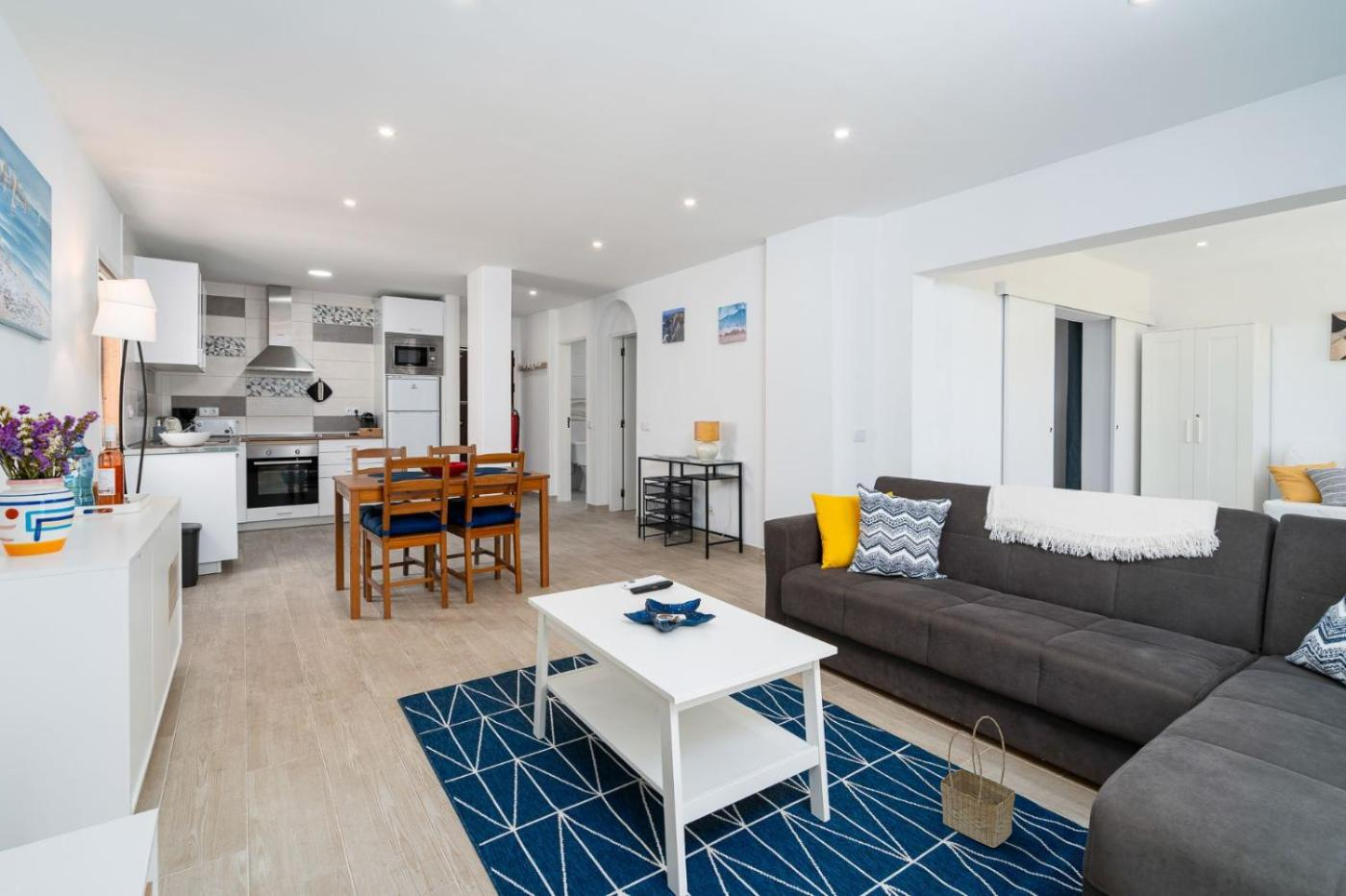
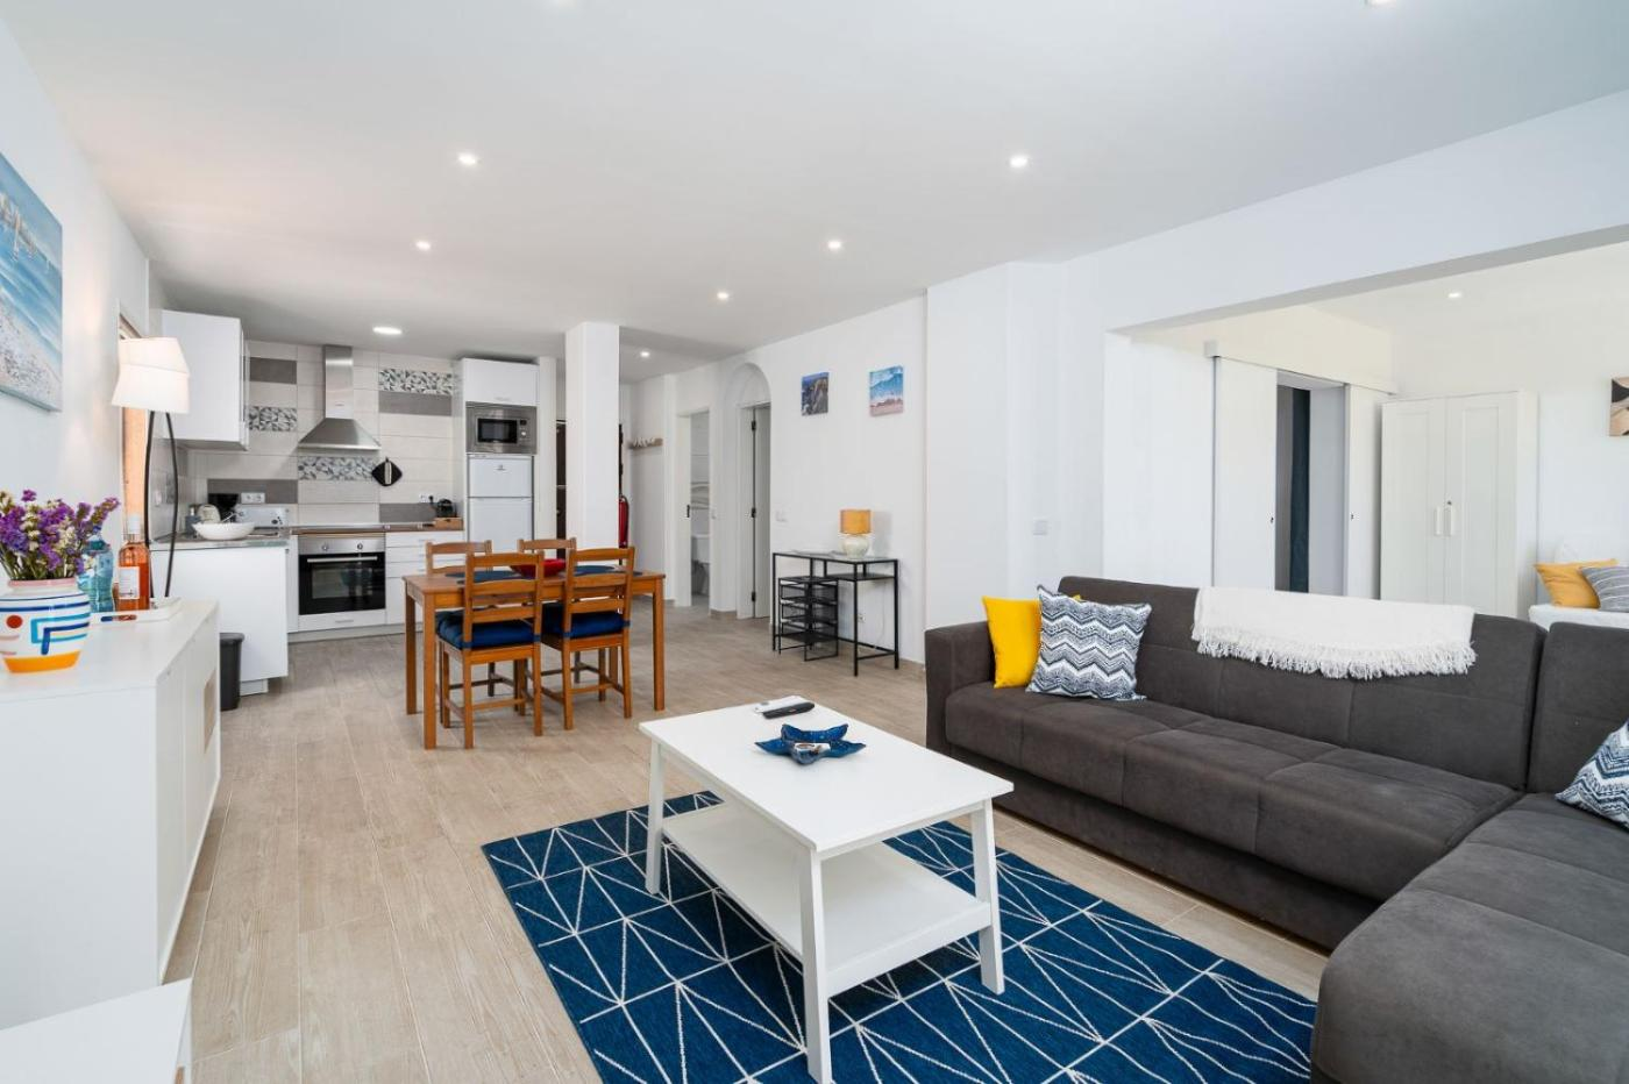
- basket [939,715,1016,849]
